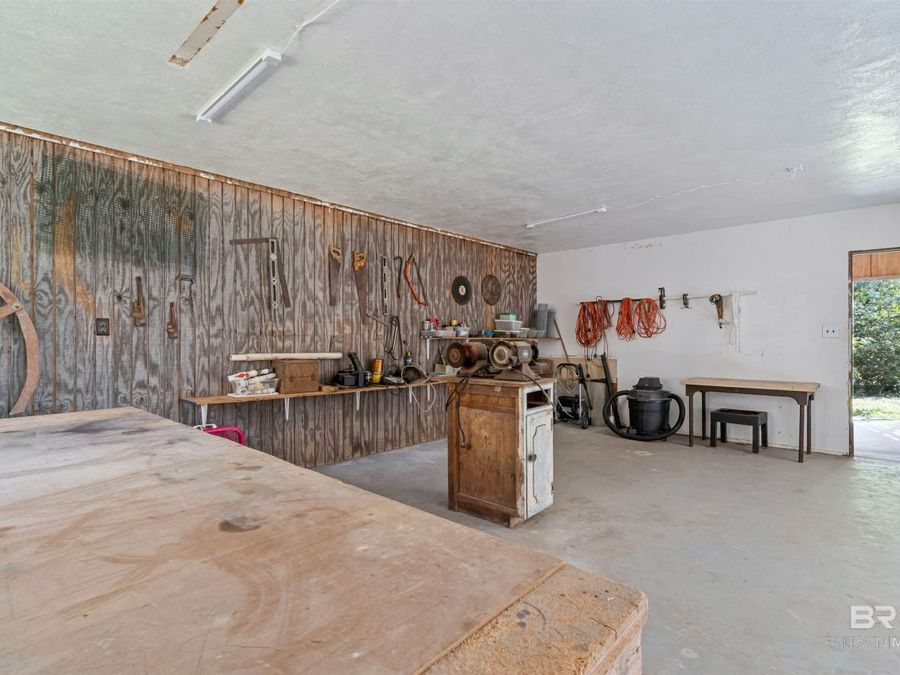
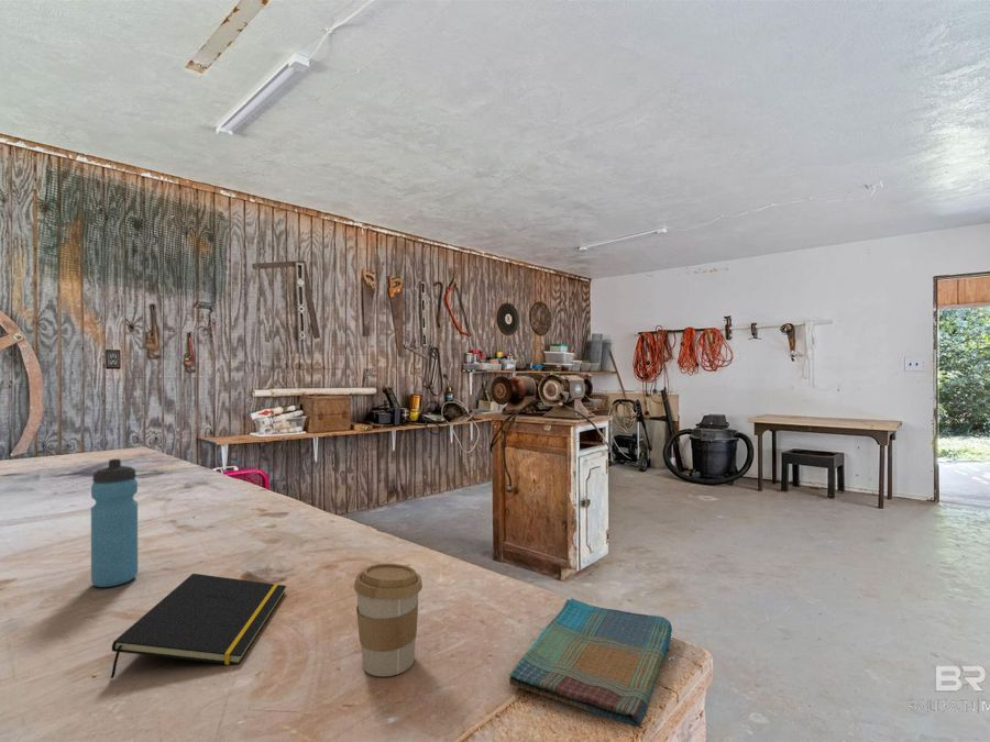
+ coffee cup [353,563,424,677]
+ water bottle [90,458,139,588]
+ notepad [109,573,287,679]
+ dish towel [508,597,673,728]
